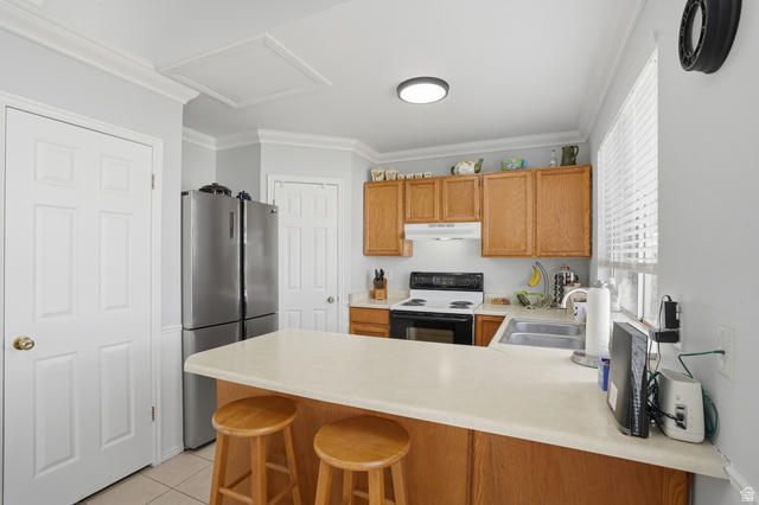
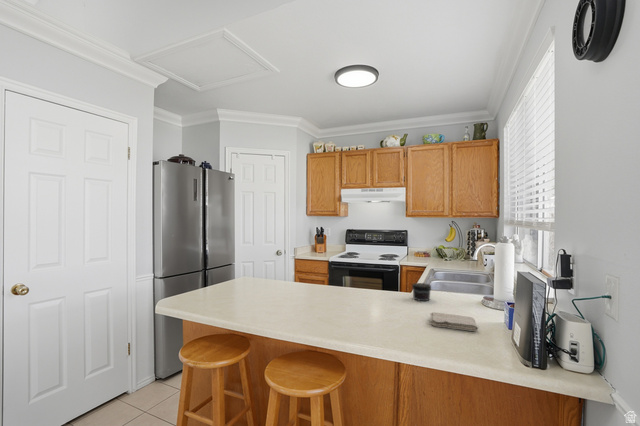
+ washcloth [429,311,479,332]
+ jar [411,282,432,302]
